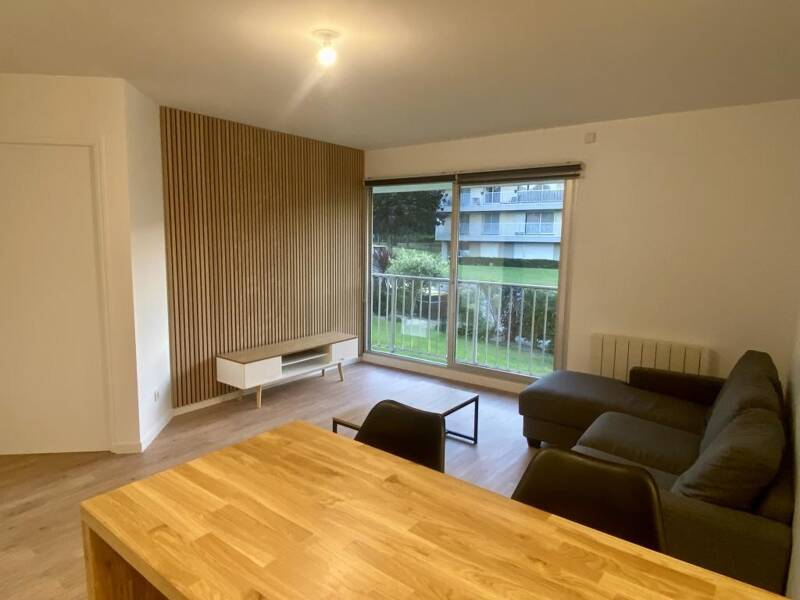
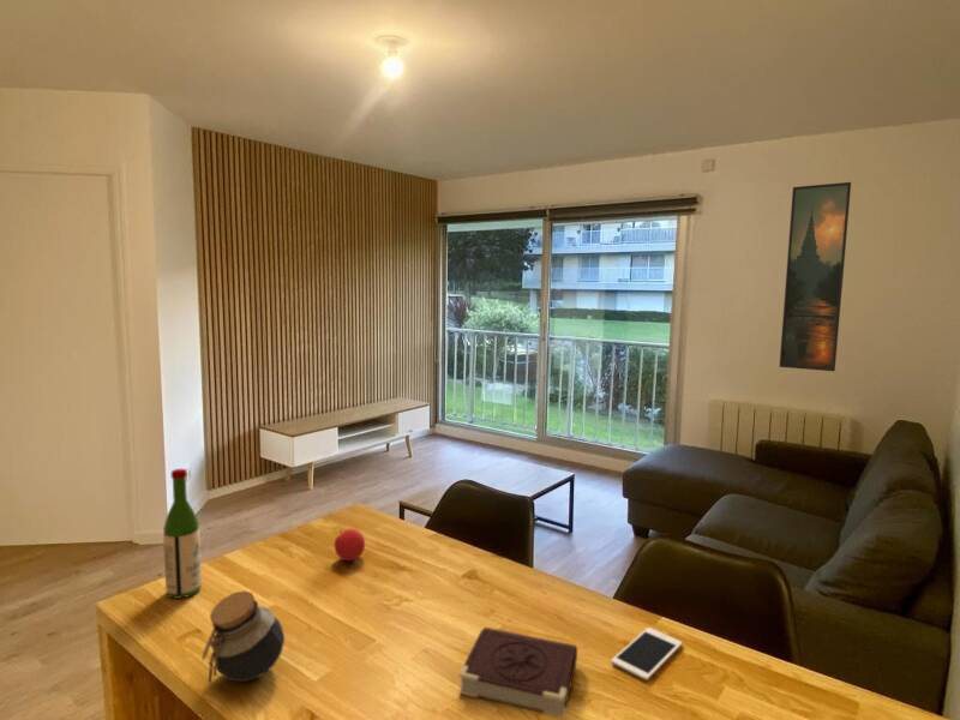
+ wine bottle [162,468,203,600]
+ book [457,626,578,719]
+ cell phone [610,626,683,682]
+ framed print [779,181,852,372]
+ jar [200,589,286,684]
+ fruit [334,528,366,562]
